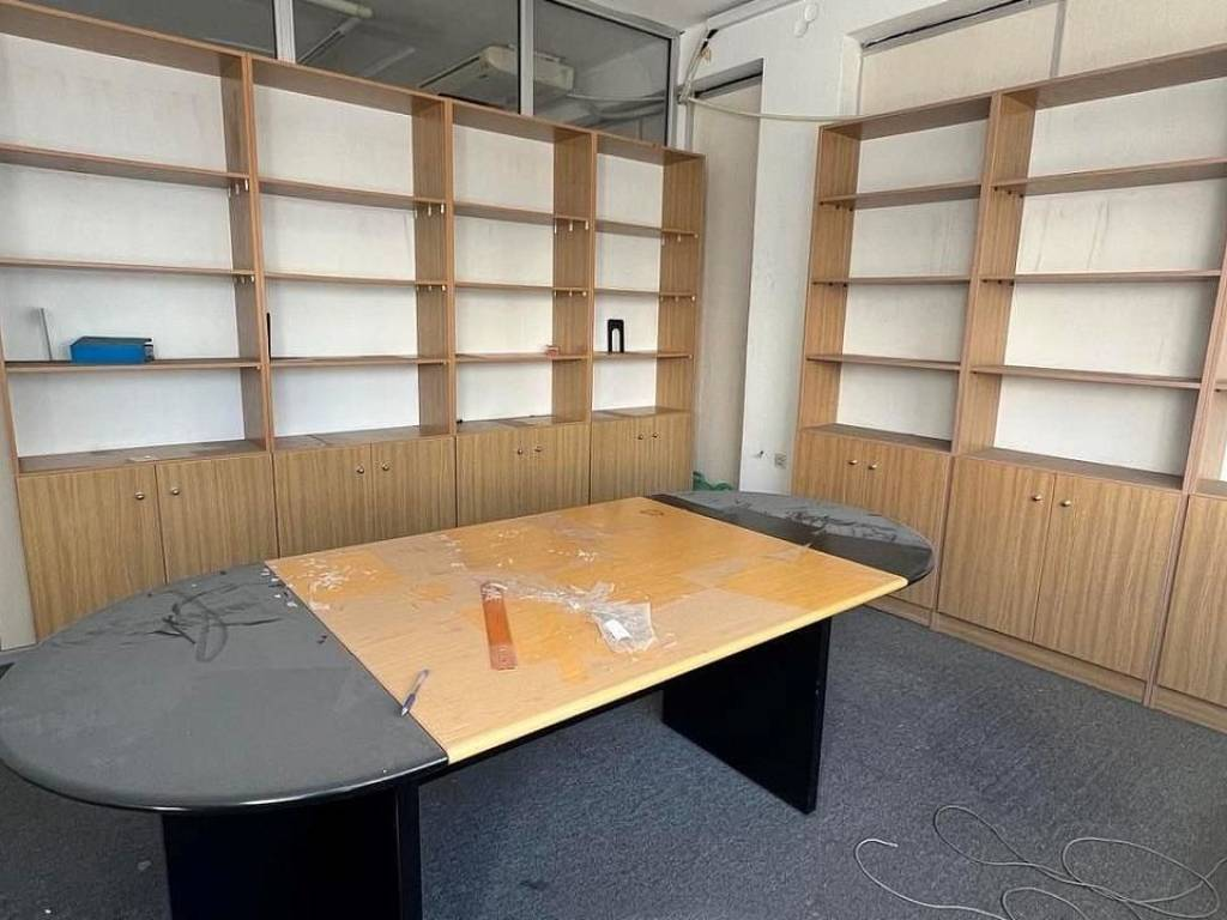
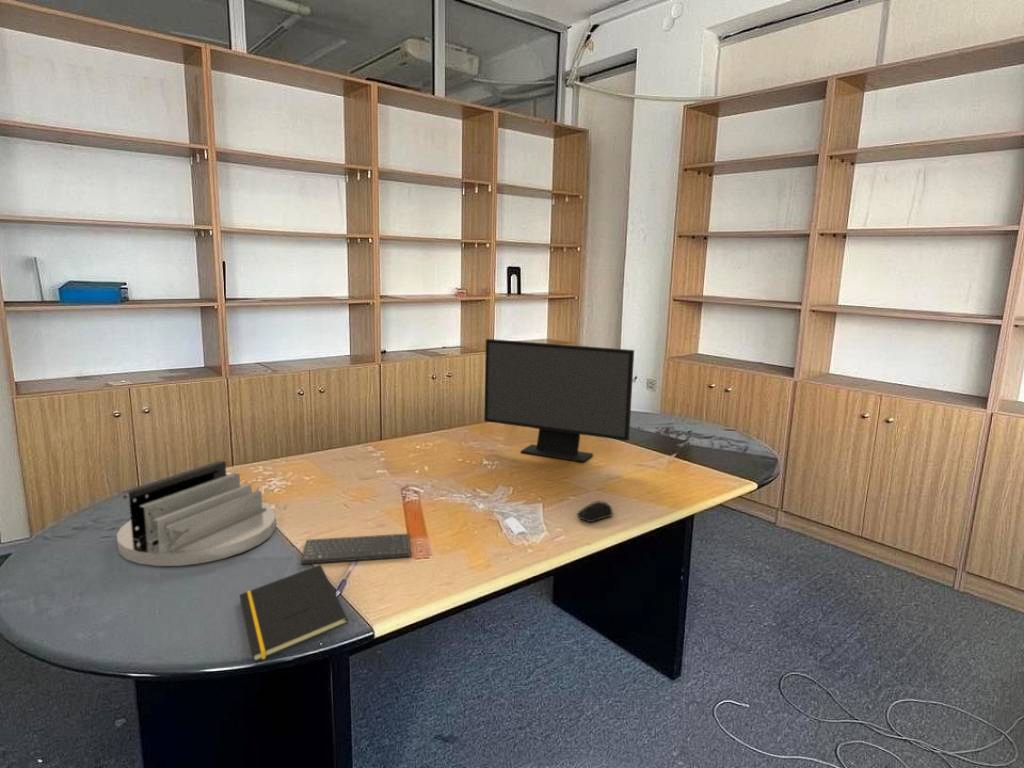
+ computer mouse [576,500,614,523]
+ notepad [239,564,349,663]
+ keyboard [300,533,411,565]
+ computer monitor [483,338,635,463]
+ desk organizer [116,460,277,567]
